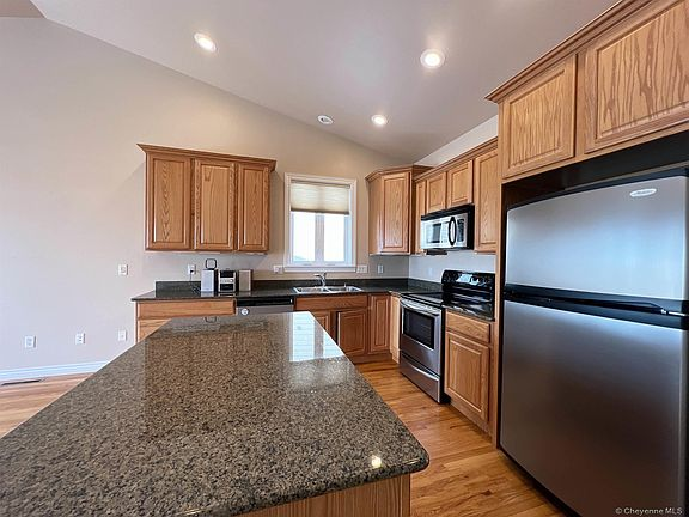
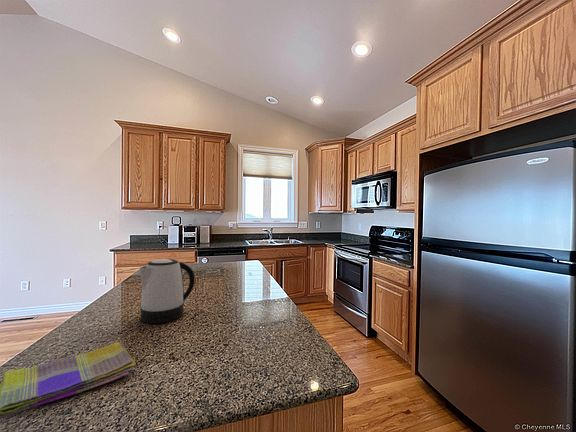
+ kettle [138,258,196,324]
+ dish towel [0,341,137,419]
